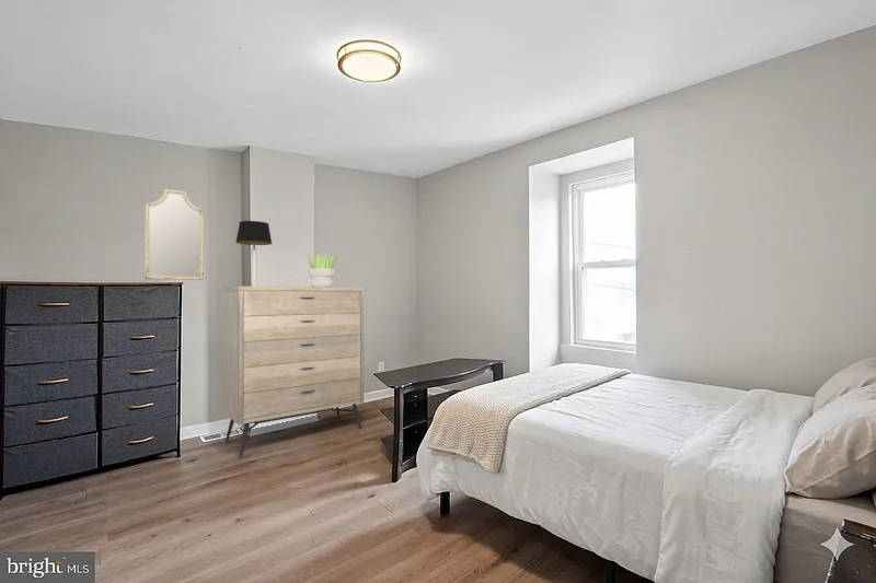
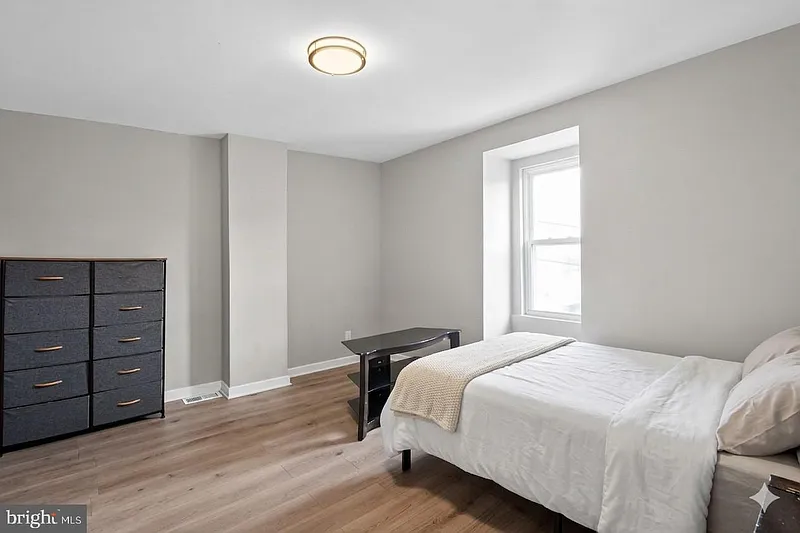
- table lamp [234,220,273,287]
- home mirror [143,188,205,281]
- dresser [222,285,365,457]
- potted plant [302,250,343,288]
